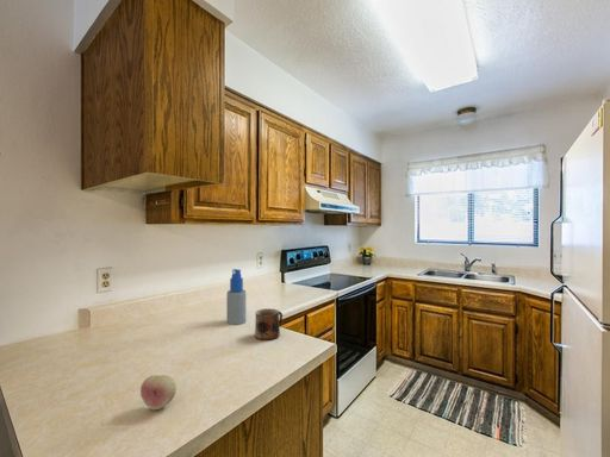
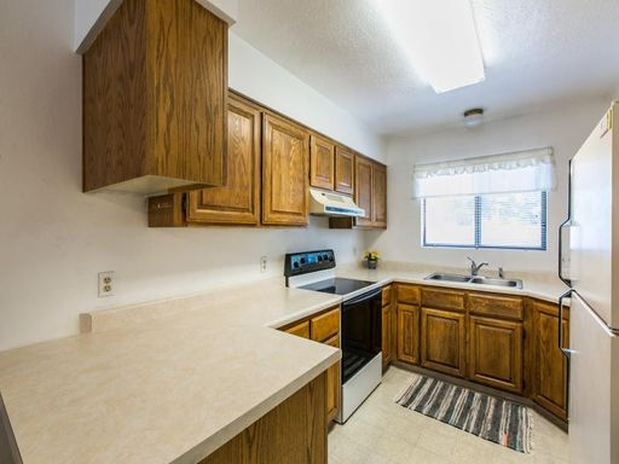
- spray bottle [225,268,247,326]
- fruit [139,374,178,412]
- mug [254,307,284,342]
